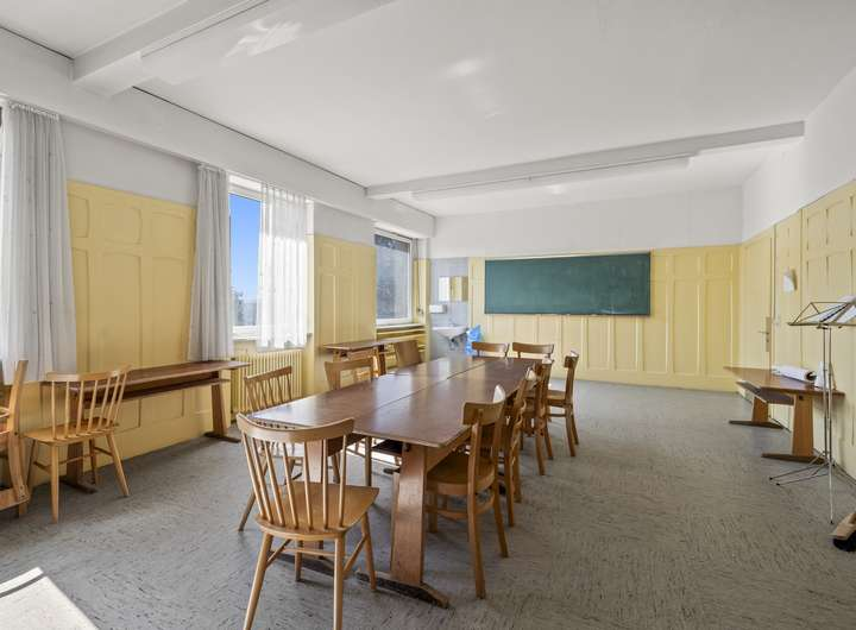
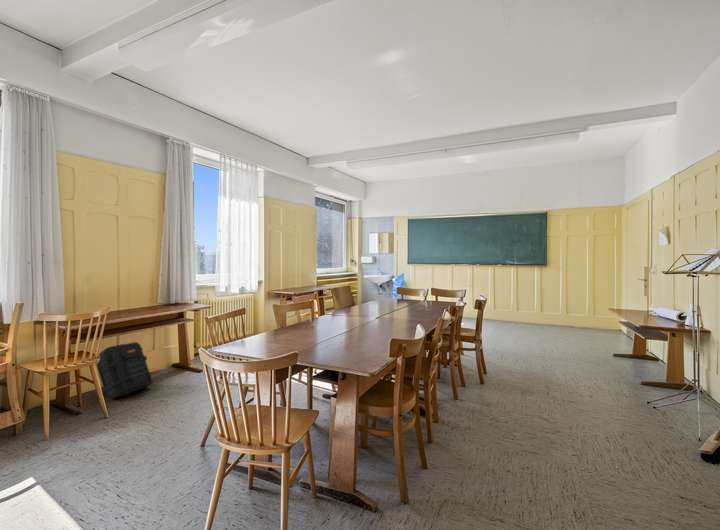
+ backpack [95,341,154,400]
